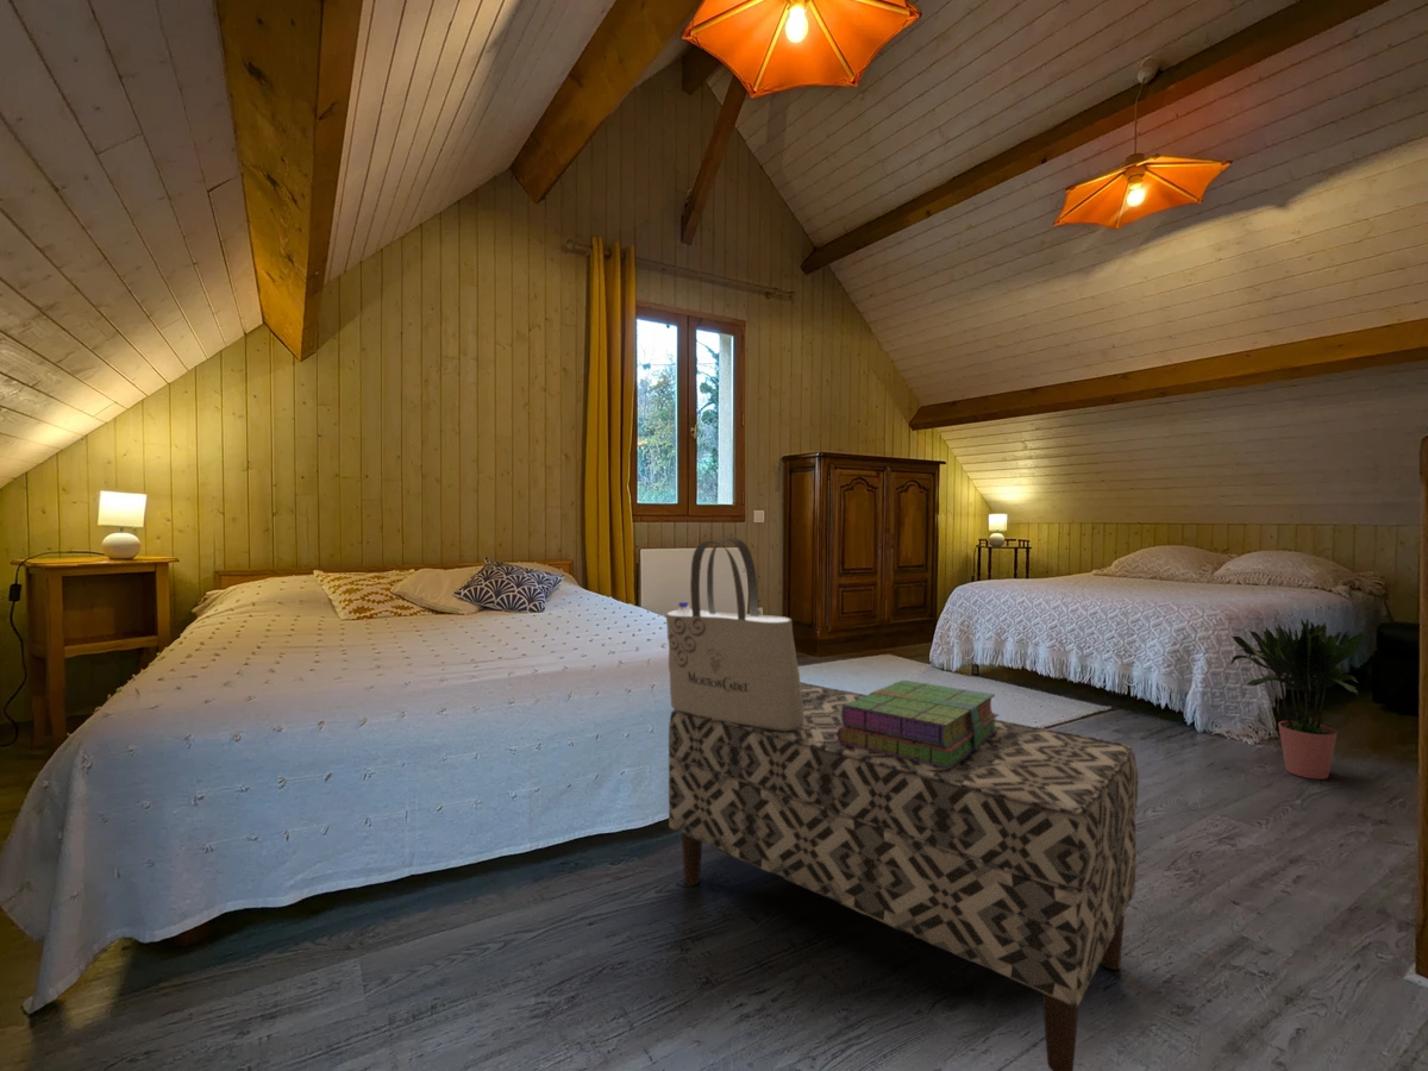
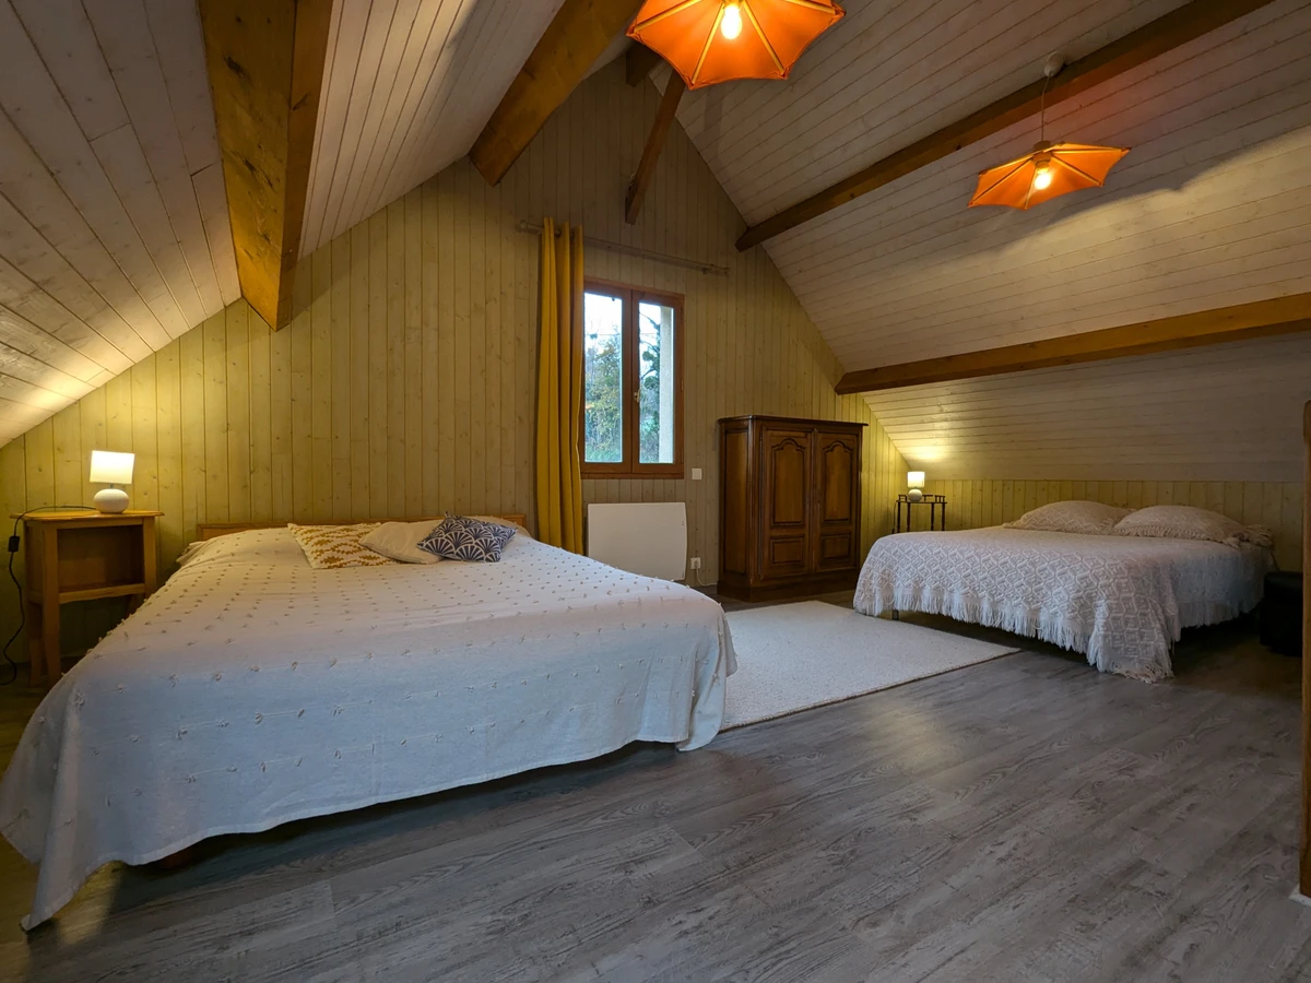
- tote bag [665,537,804,731]
- potted plant [1230,618,1366,781]
- bench [668,681,1139,1071]
- stack of books [837,679,1000,769]
